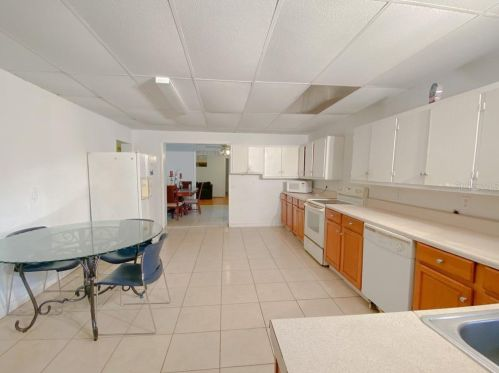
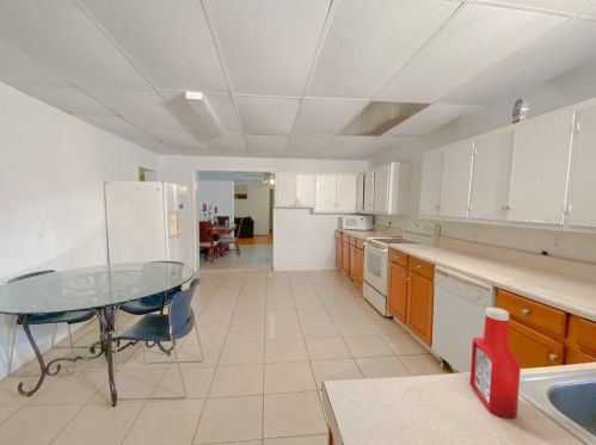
+ soap bottle [469,307,522,420]
